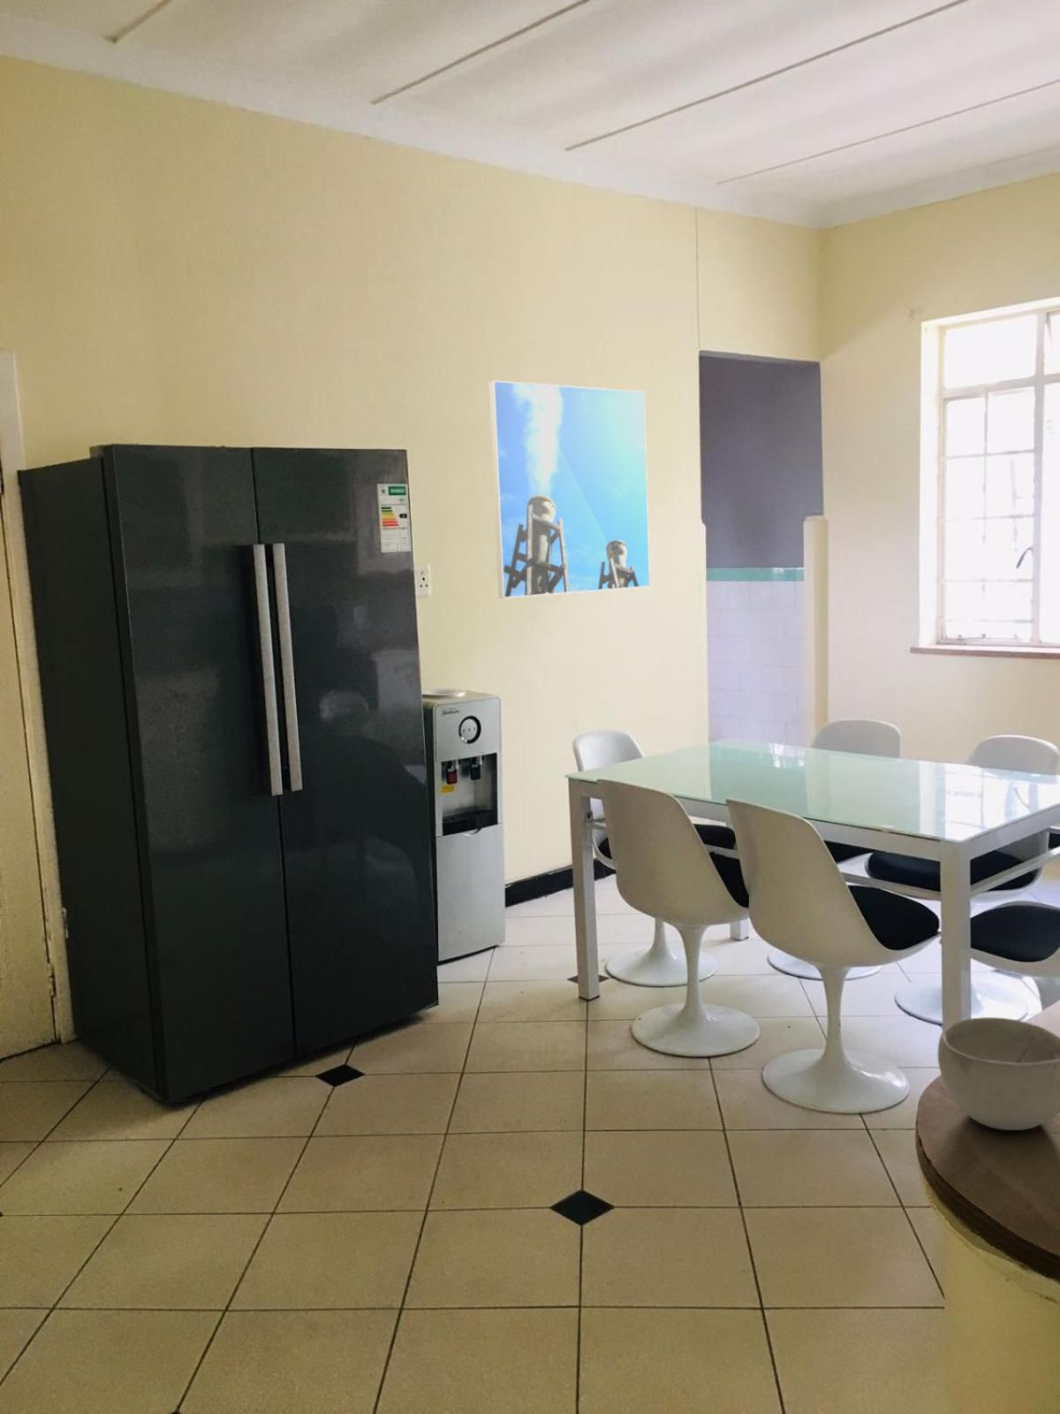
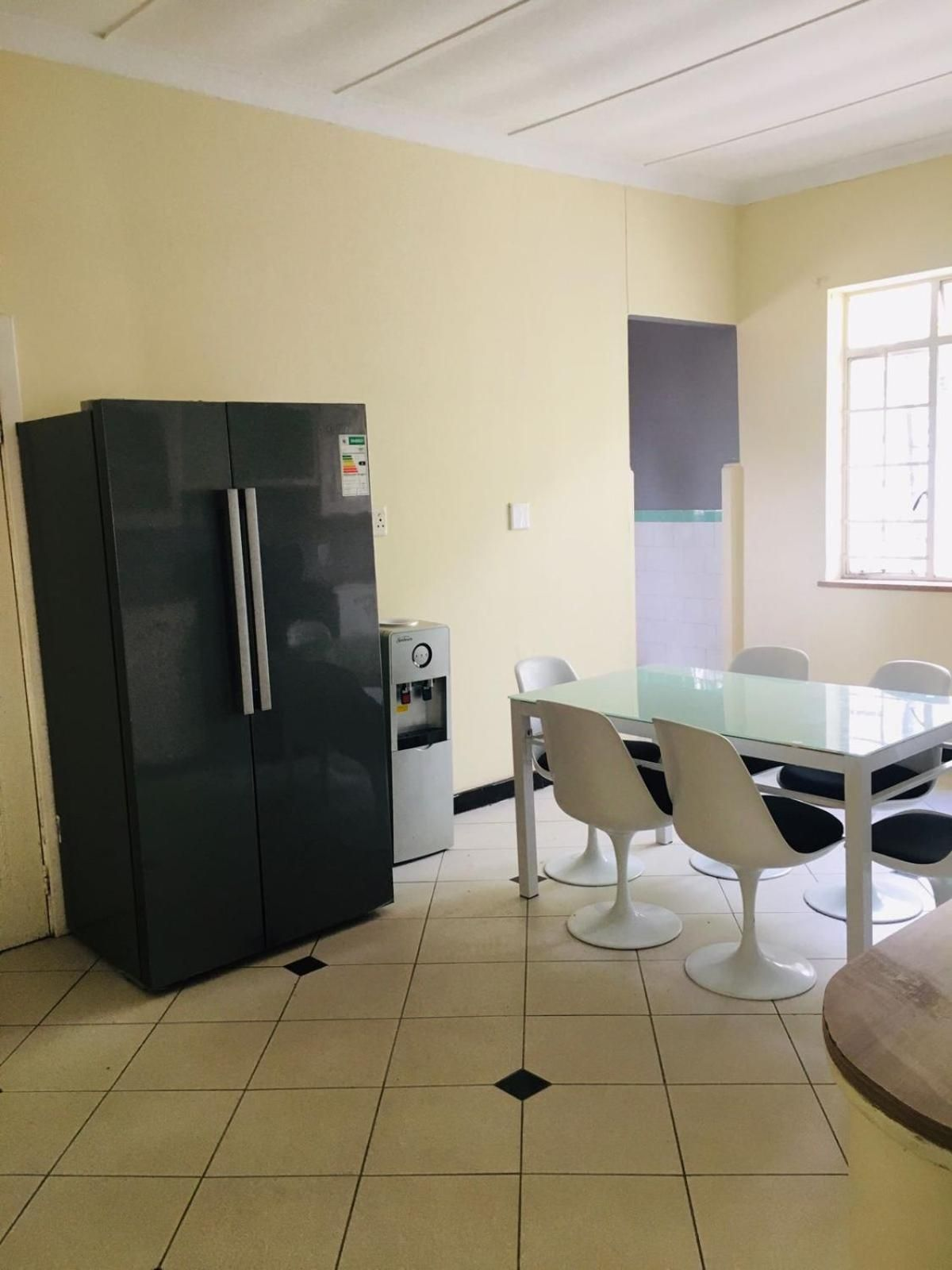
- bowl [938,1017,1060,1131]
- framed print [488,380,651,599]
